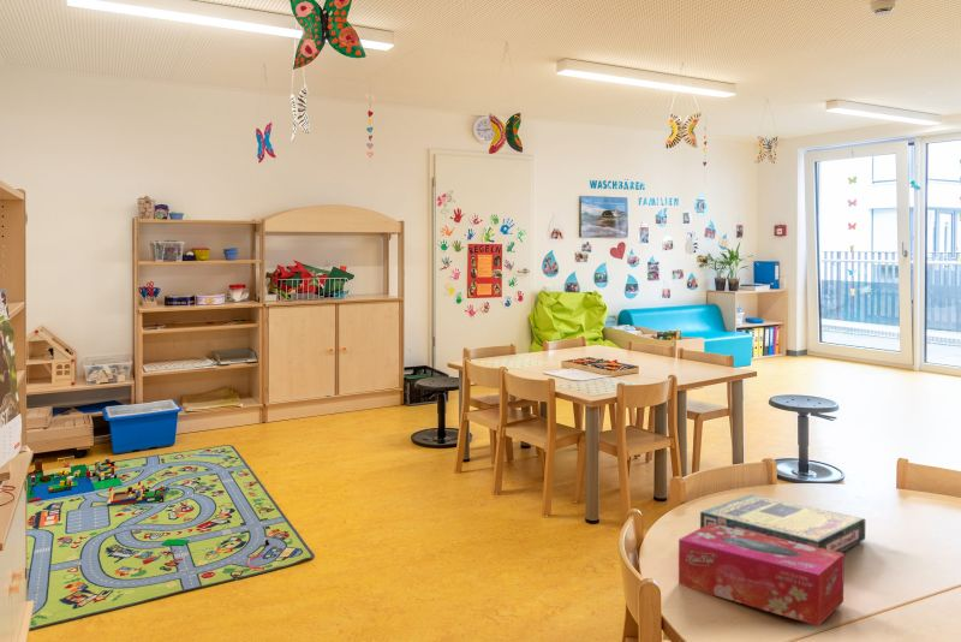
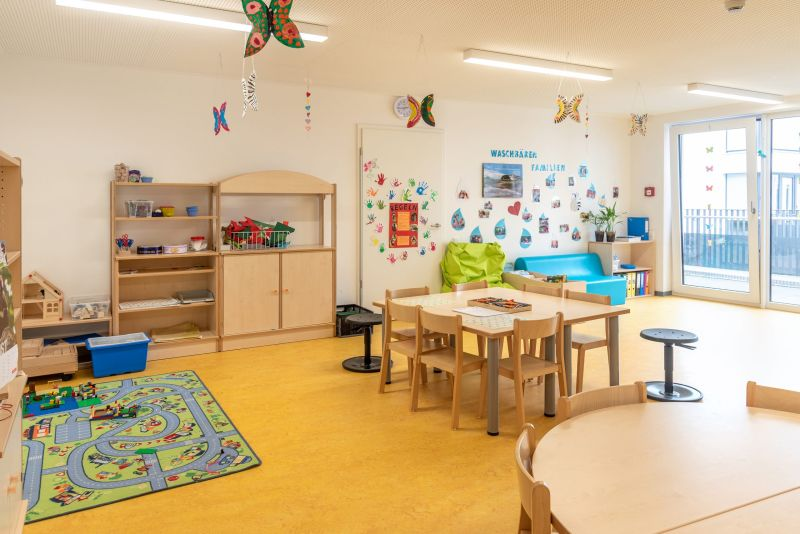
- video game box [699,493,866,553]
- tissue box [678,524,846,628]
